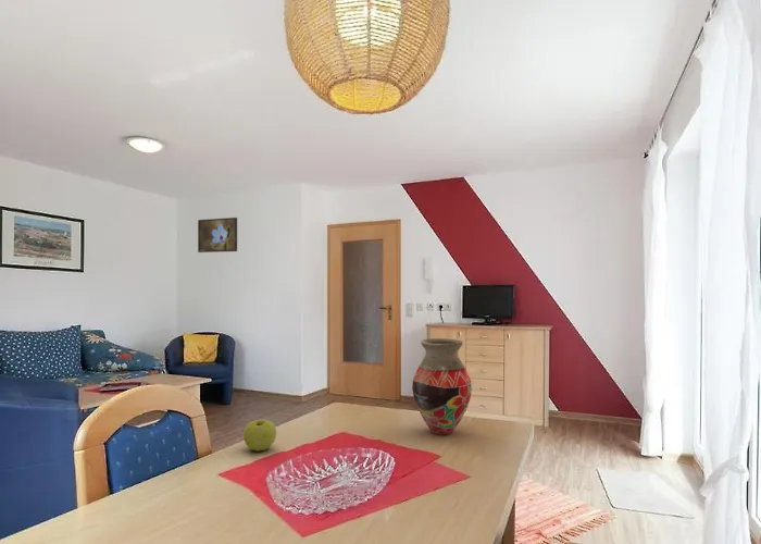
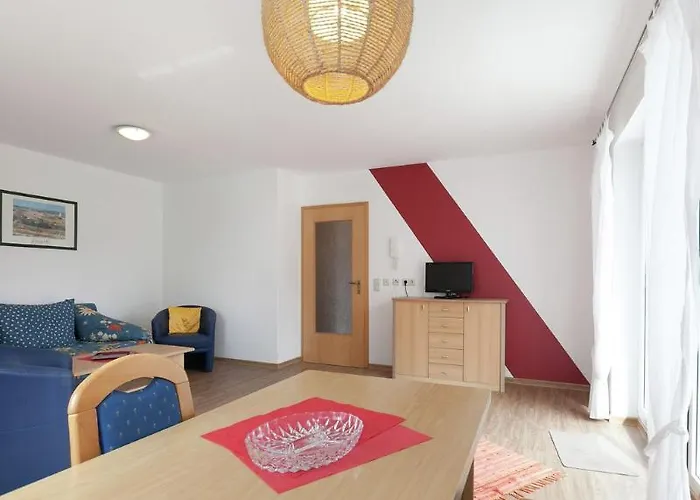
- apple [242,418,277,453]
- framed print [197,217,238,254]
- vase [411,337,473,435]
